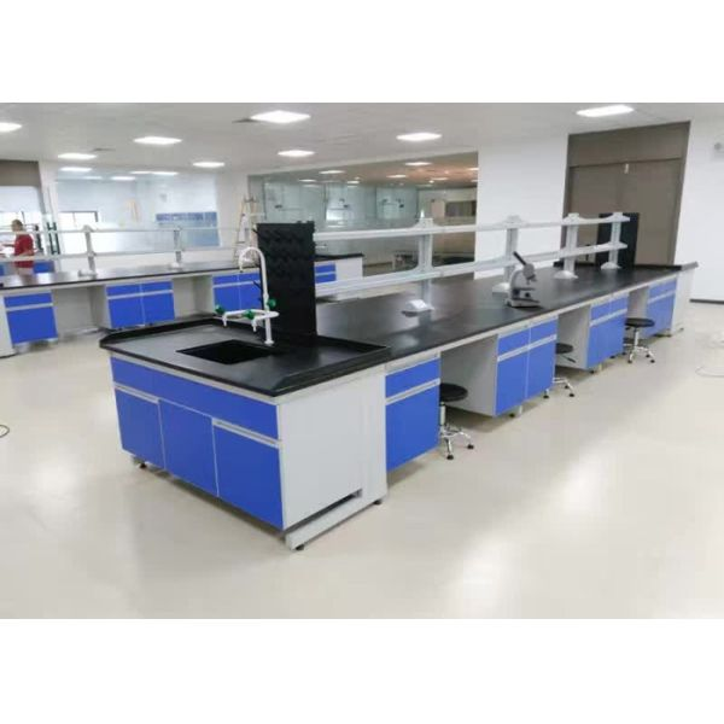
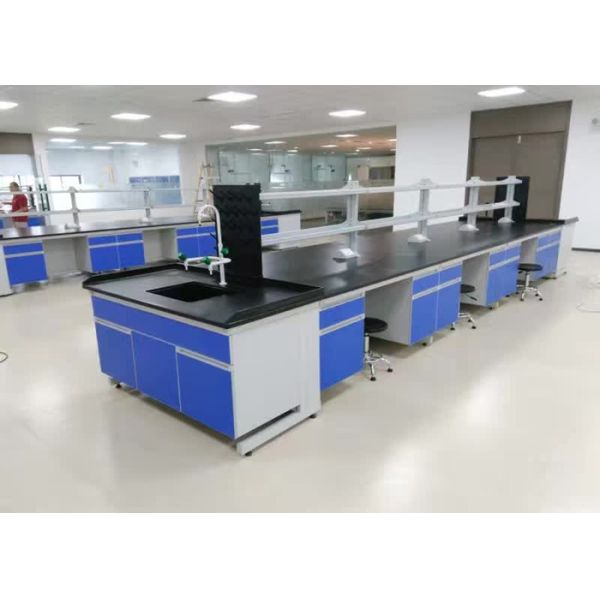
- microscope [504,250,541,309]
